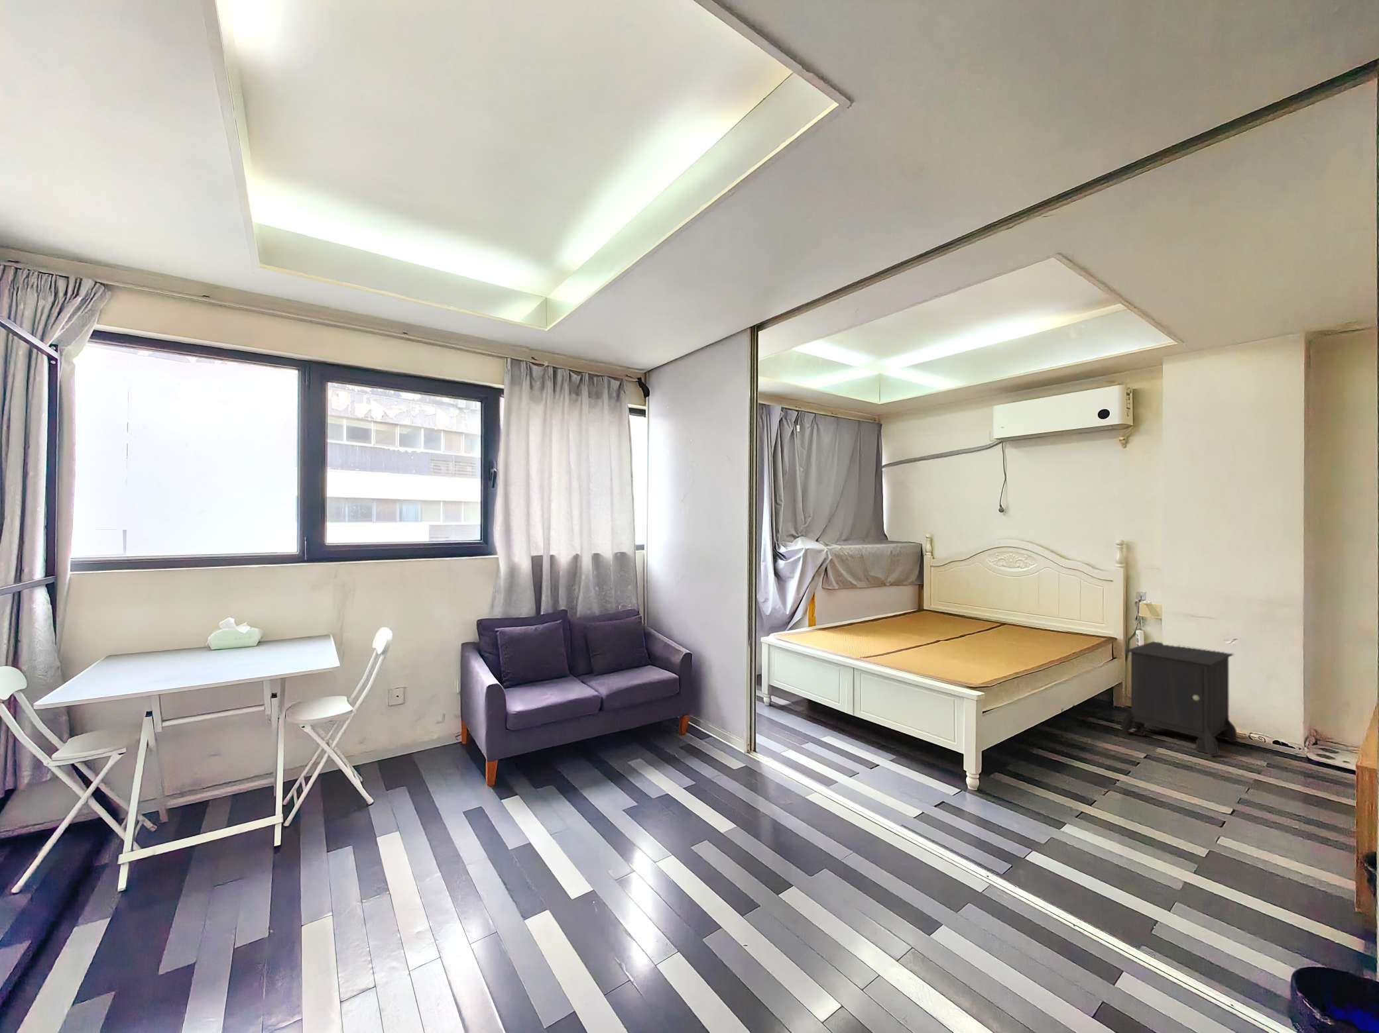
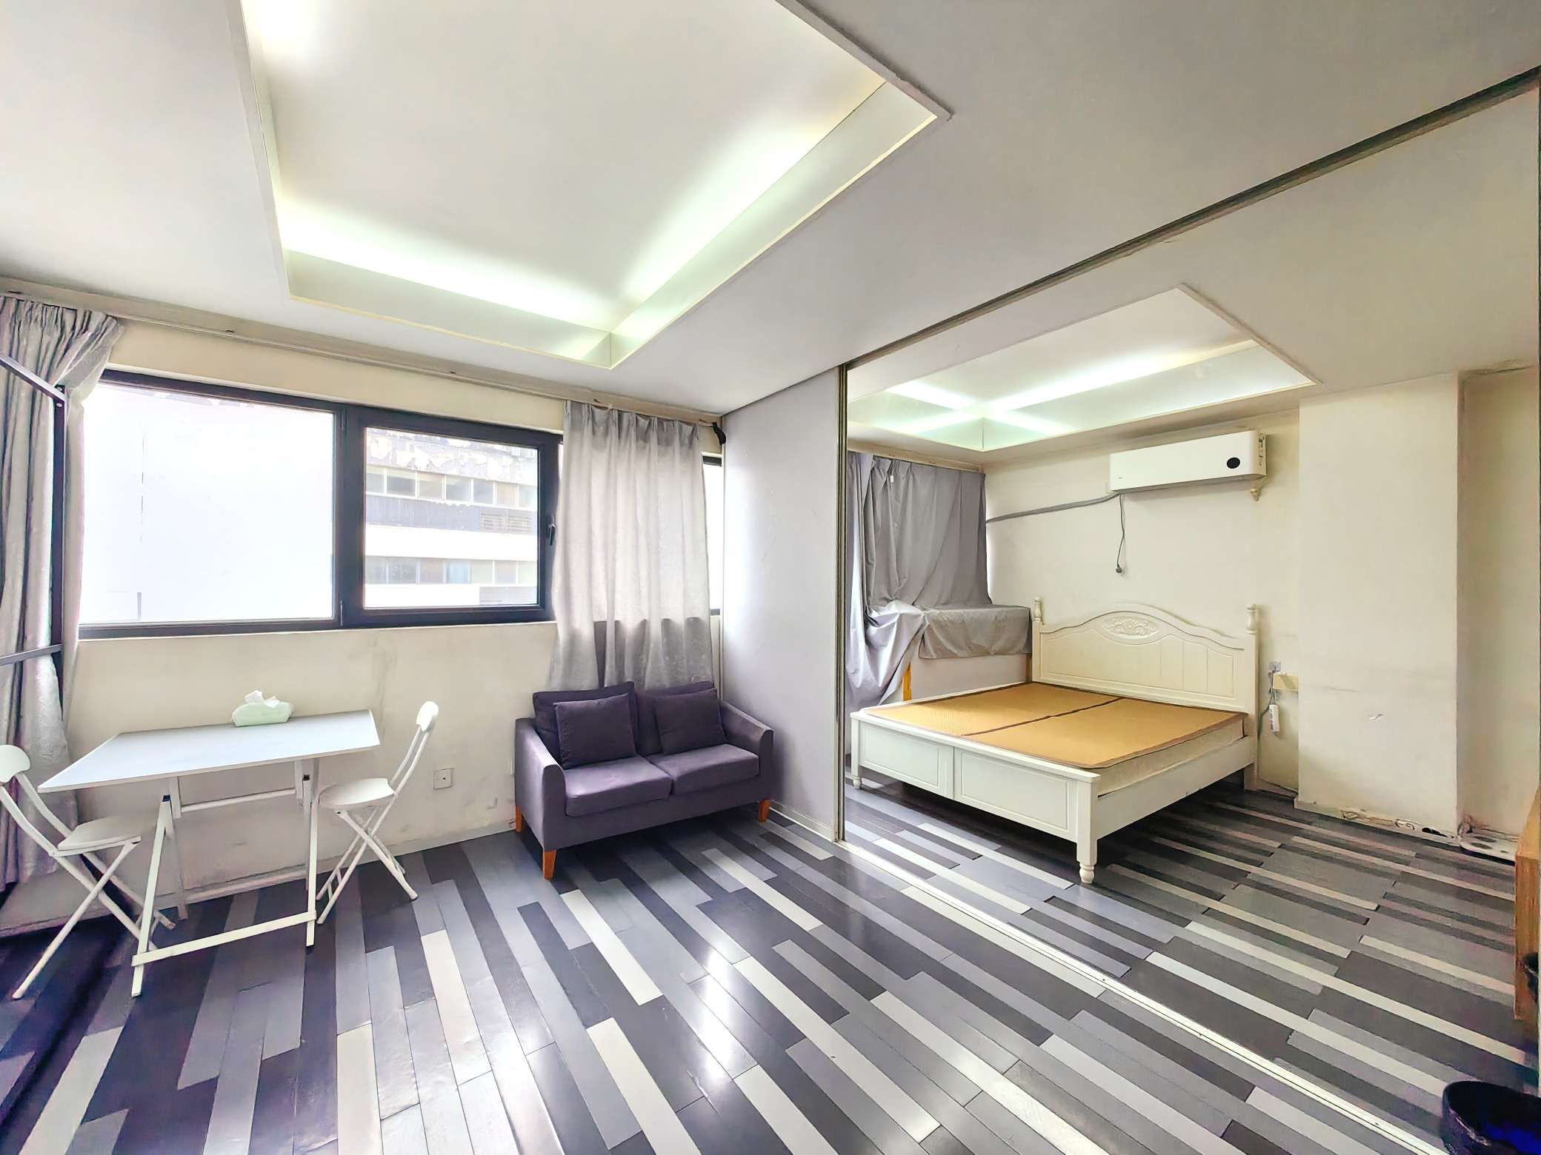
- nightstand [1119,641,1238,757]
